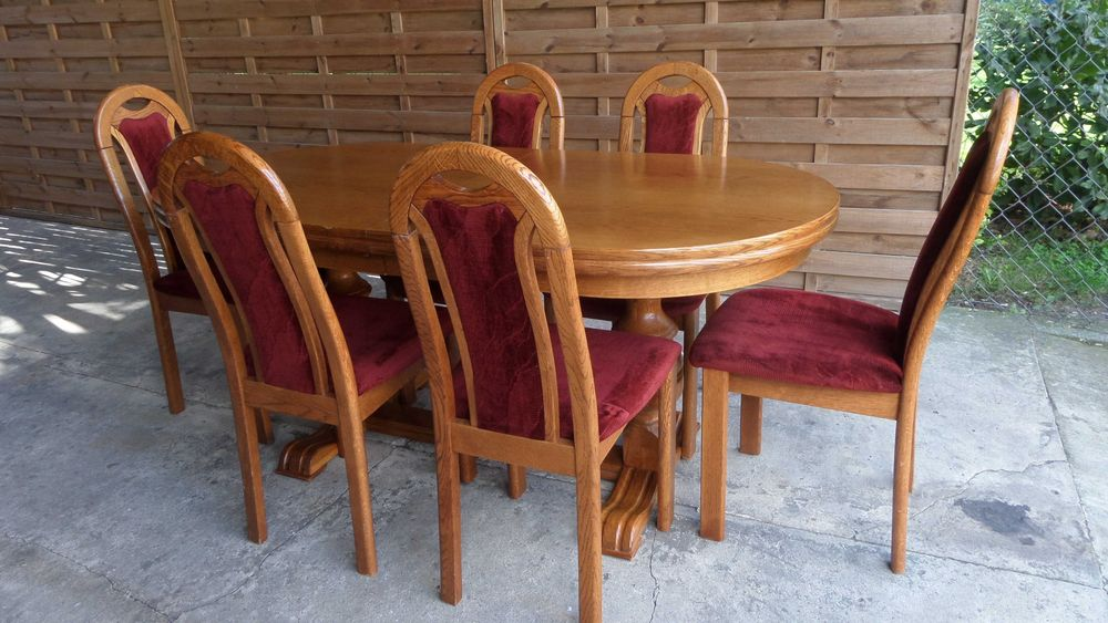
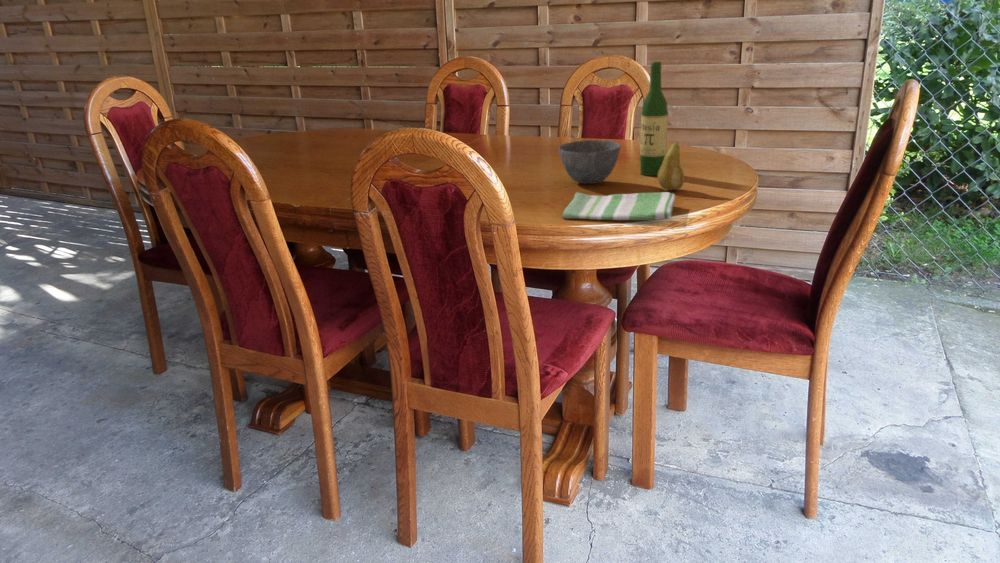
+ wine bottle [639,61,669,177]
+ fruit [657,140,685,191]
+ bowl [557,139,621,185]
+ dish towel [561,191,676,221]
